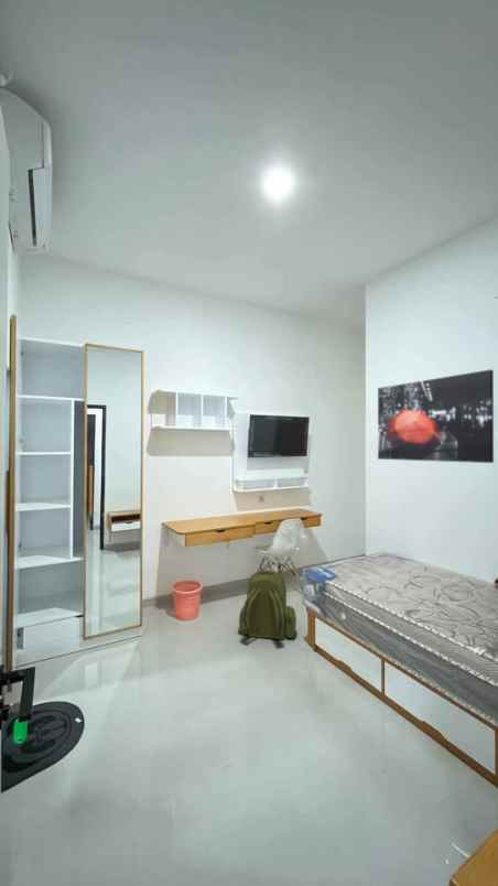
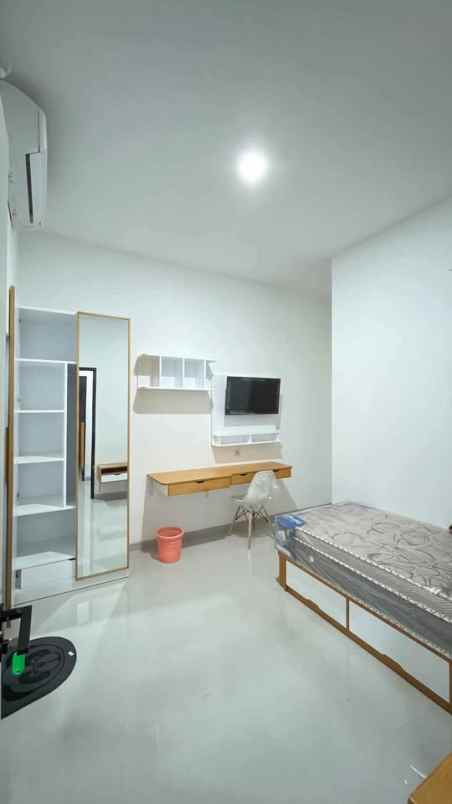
- backpack [238,569,297,641]
- wall art [377,368,495,464]
